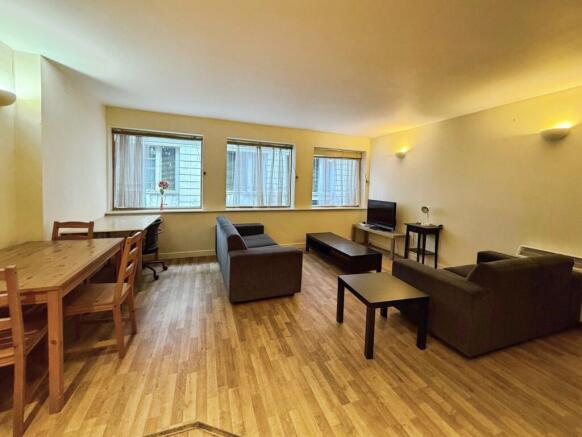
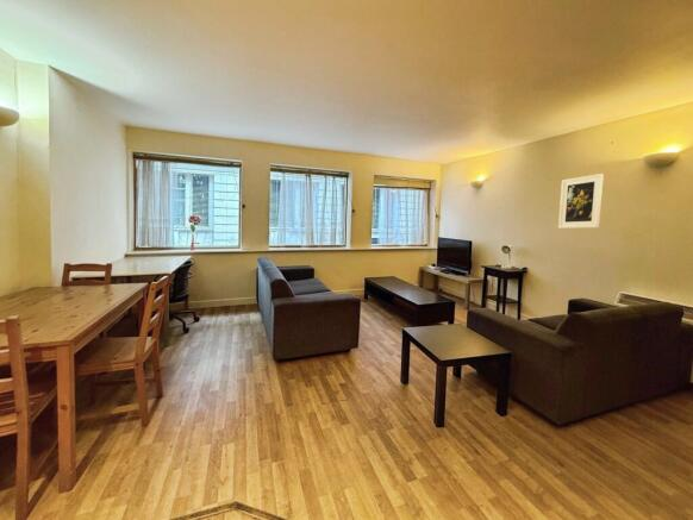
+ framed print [557,173,605,230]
